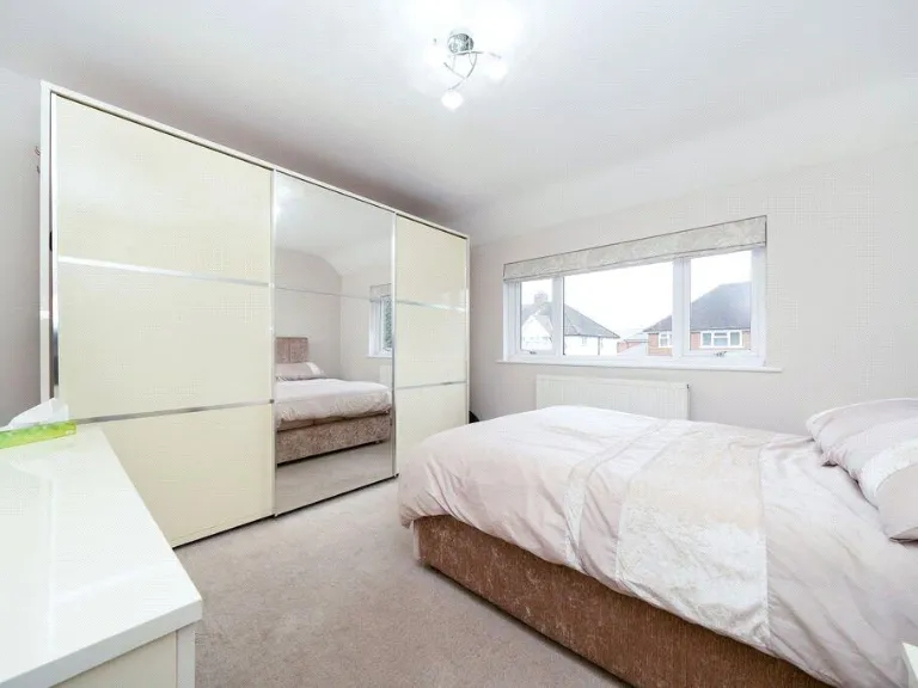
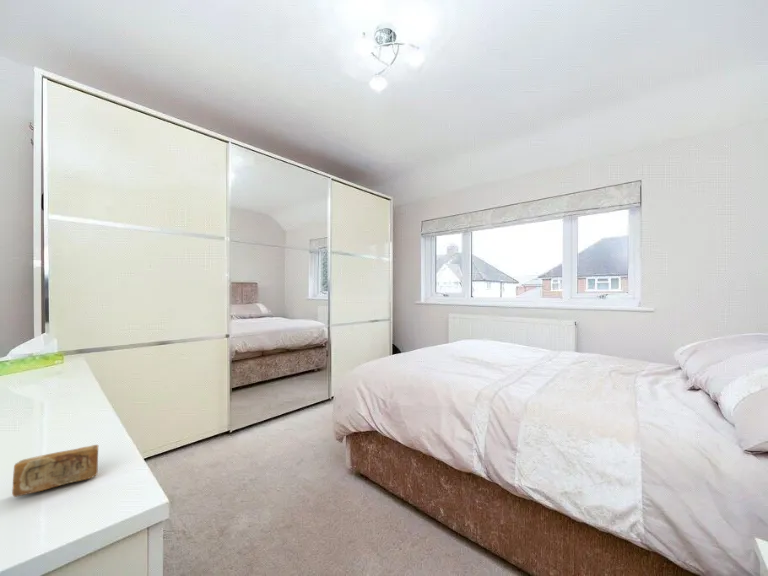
+ soap bar [11,444,99,498]
